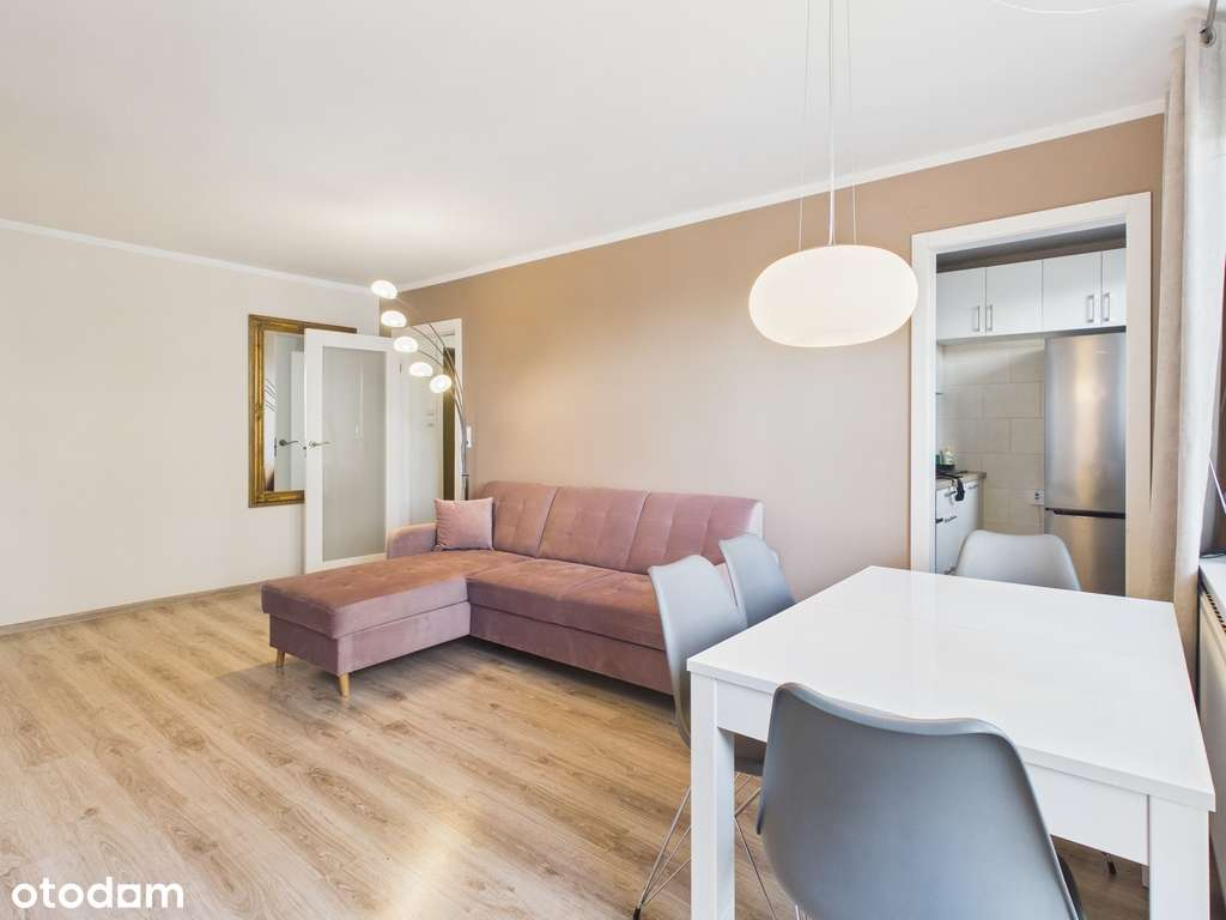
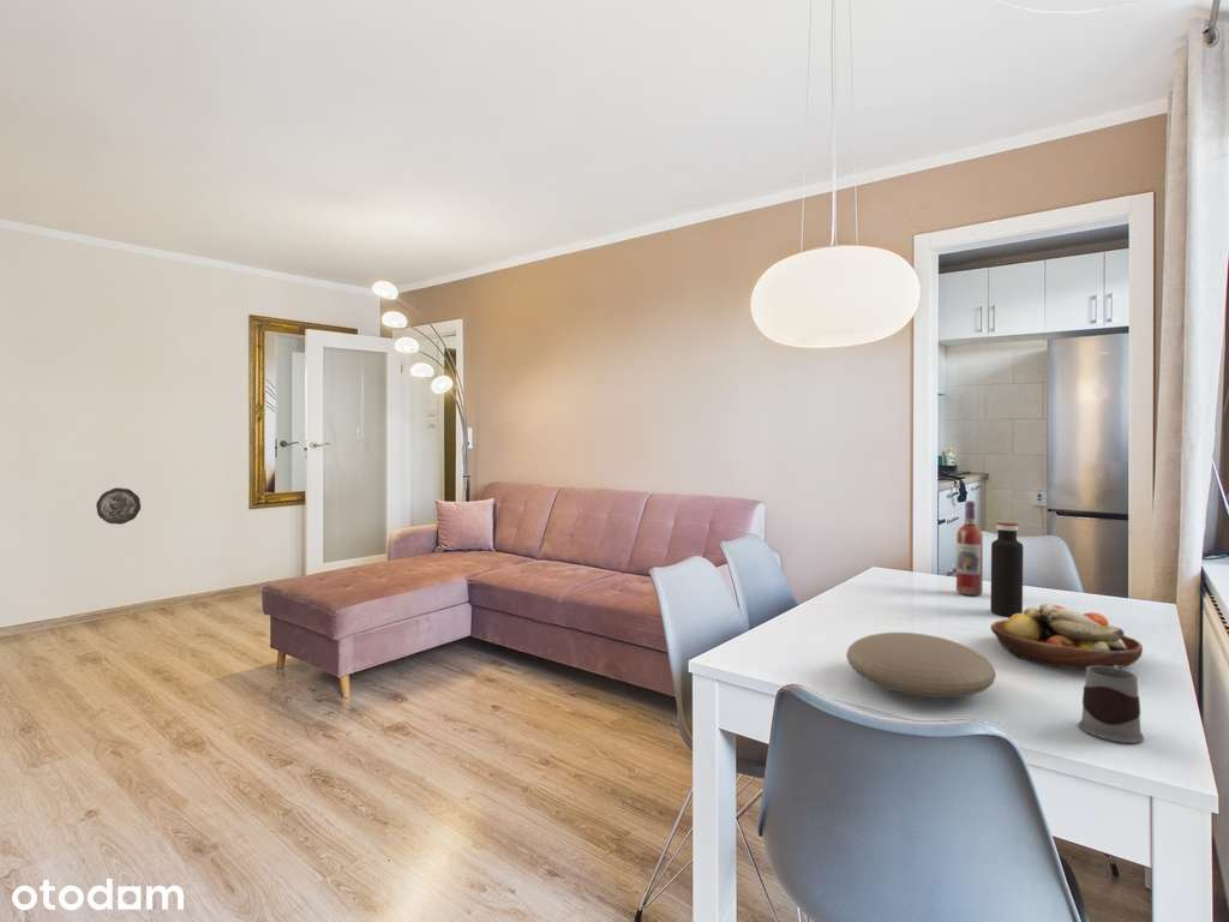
+ wine bottle [955,499,984,597]
+ mug [1077,665,1145,744]
+ fruit bowl [990,603,1144,671]
+ water bottle [989,521,1024,617]
+ decorative plate [95,486,142,526]
+ plate [845,631,997,699]
